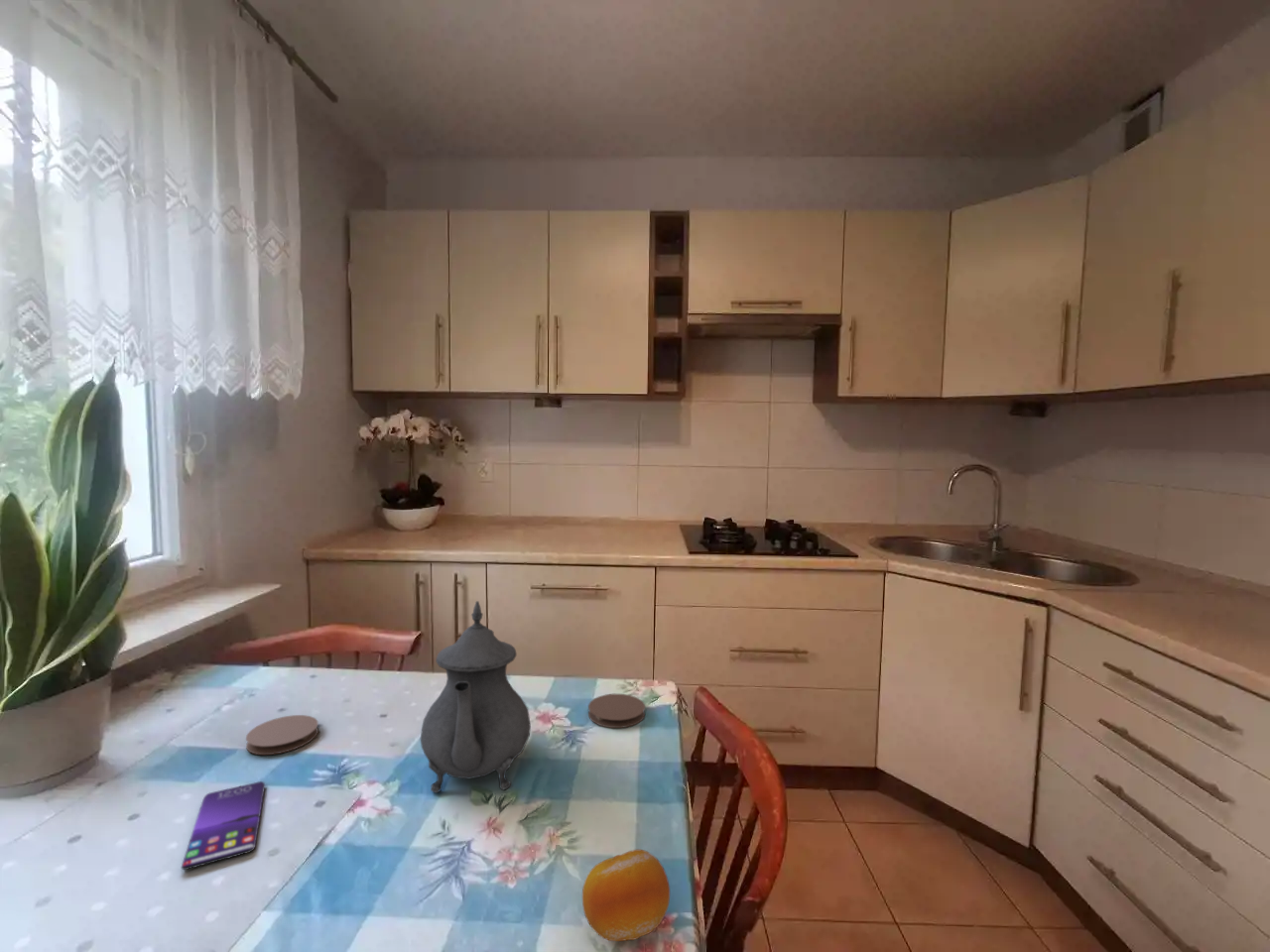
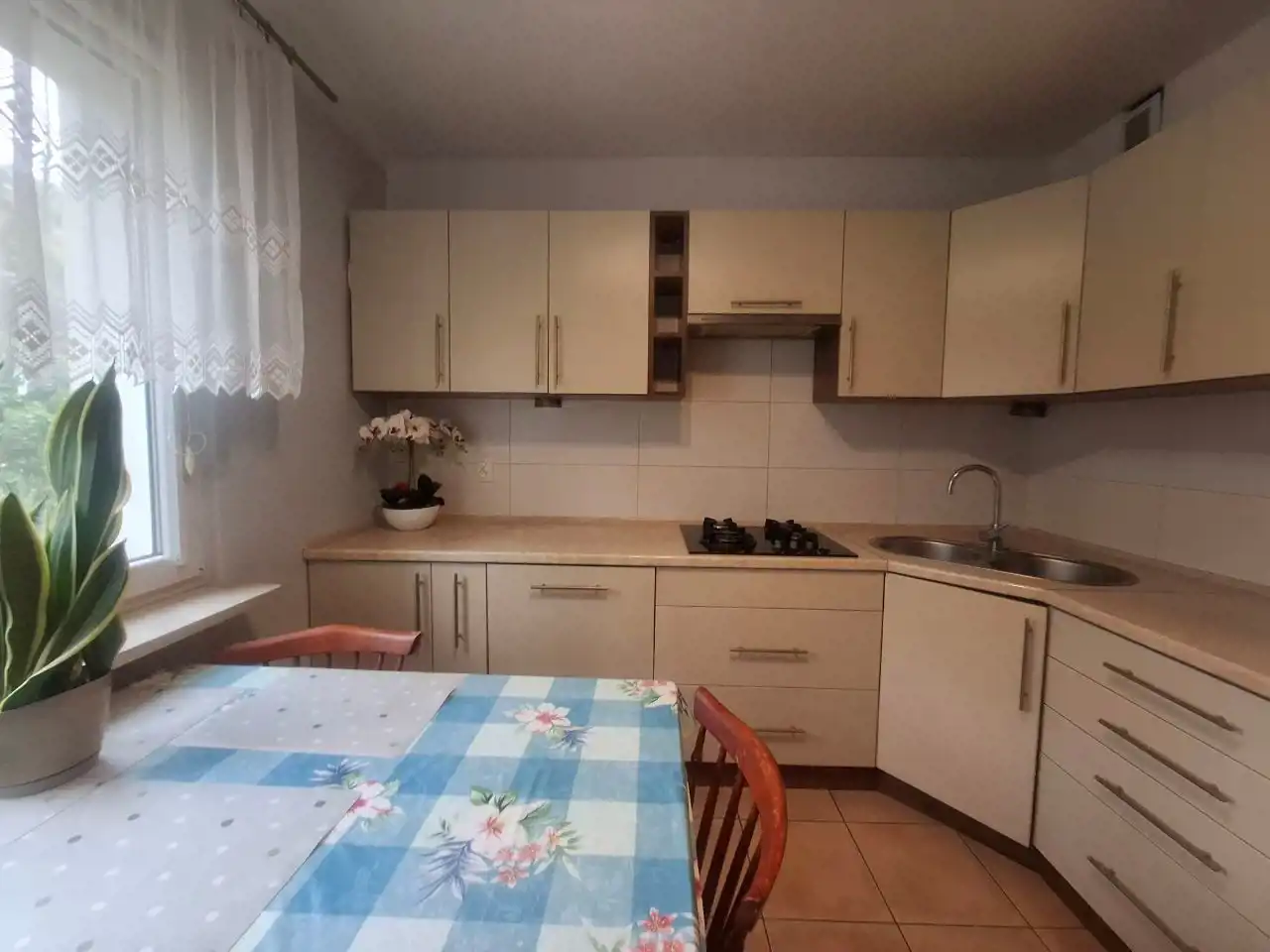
- coaster [587,693,646,729]
- coaster [245,714,319,756]
- teapot [420,600,532,793]
- fruit [581,849,671,942]
- smartphone [181,780,266,871]
